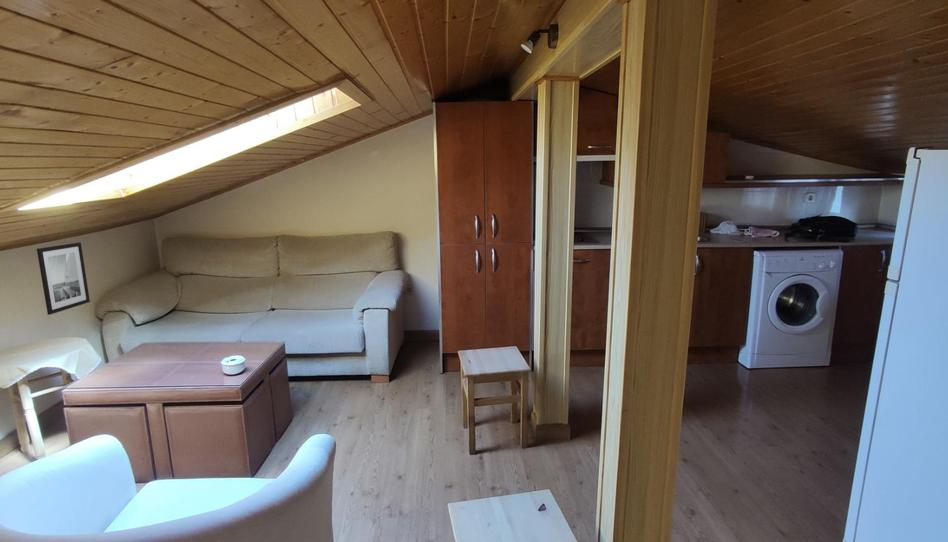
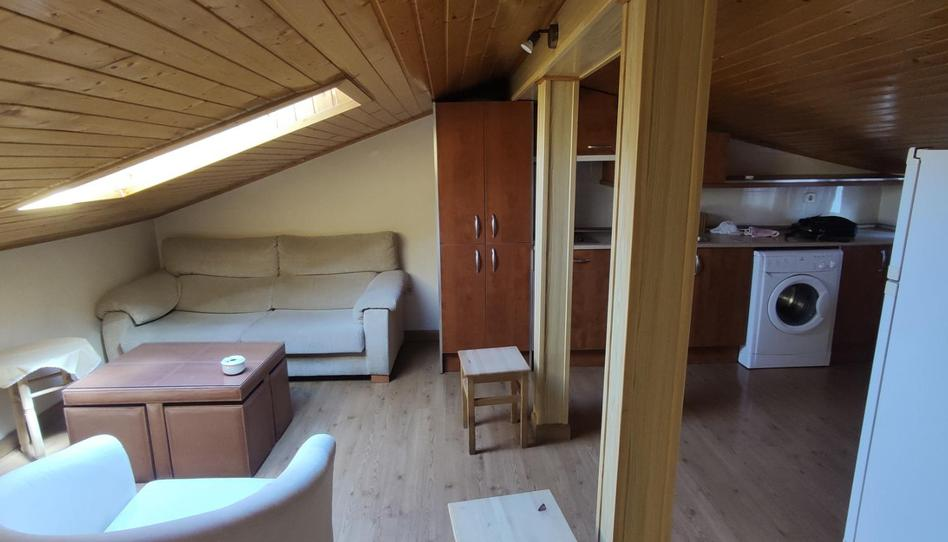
- wall art [36,241,91,316]
